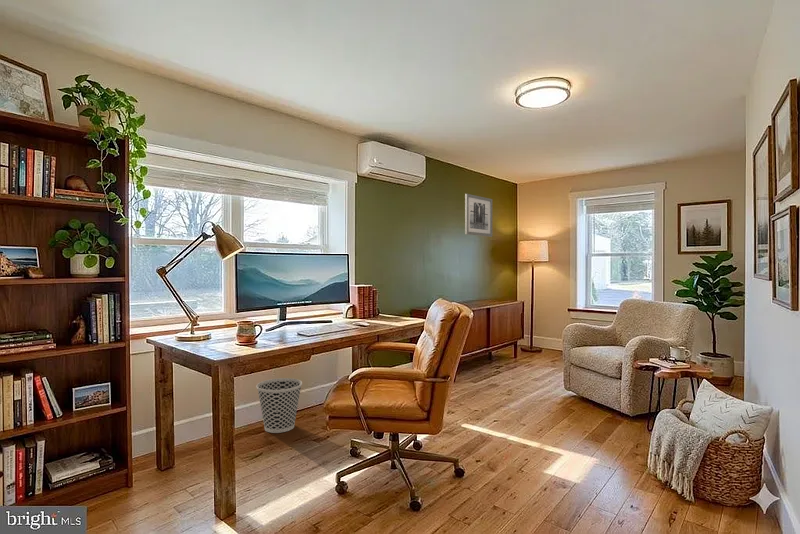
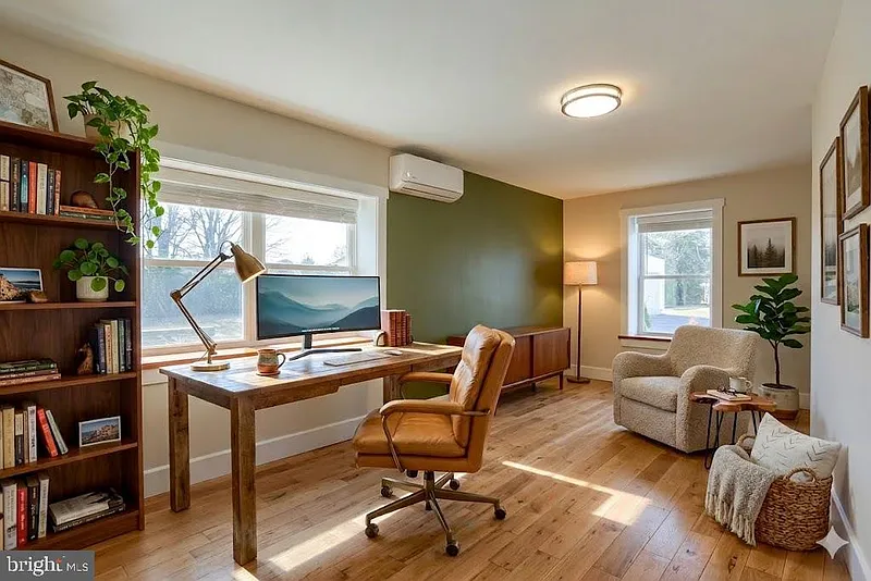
- wastebasket [255,377,303,434]
- wall art [464,193,493,238]
